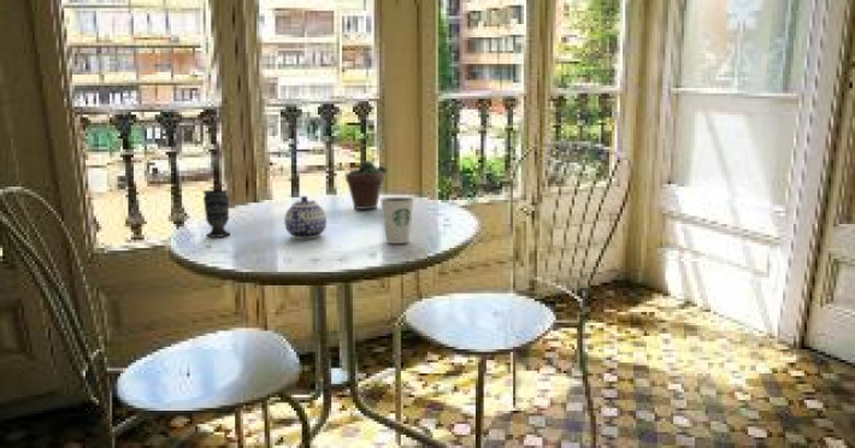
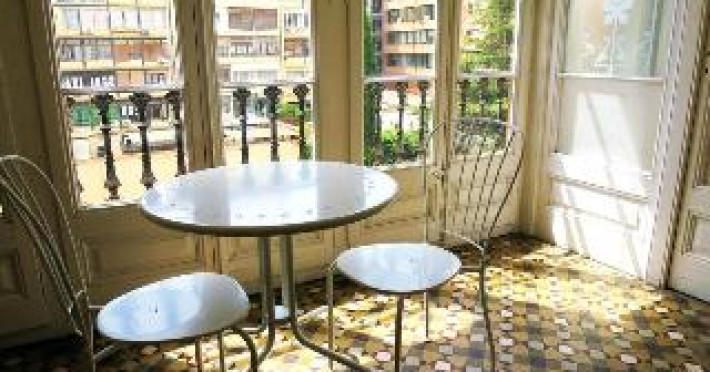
- teapot [283,195,328,240]
- cup [202,189,231,238]
- succulent plant [344,143,389,211]
- dixie cup [379,196,415,244]
